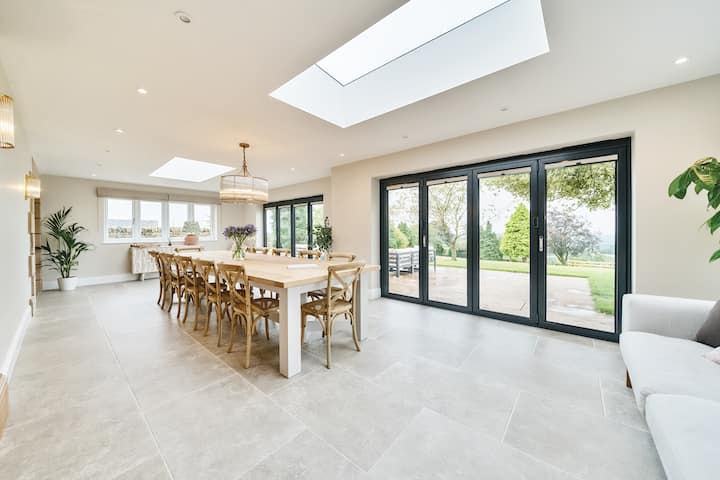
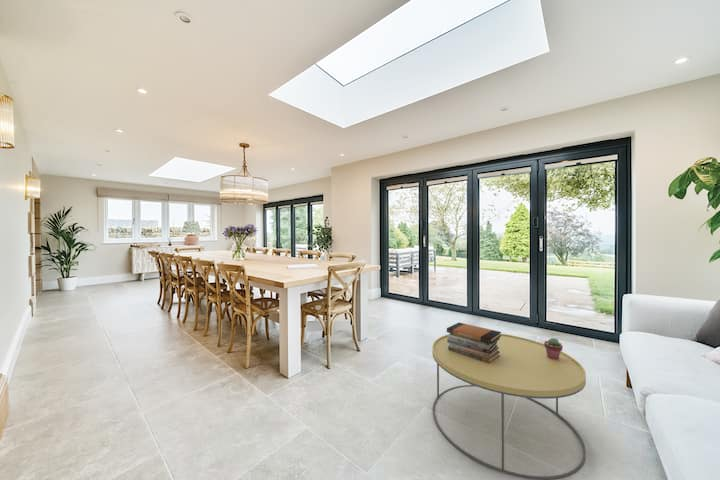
+ coffee table [431,333,587,480]
+ book stack [446,322,502,364]
+ potted succulent [543,337,564,360]
